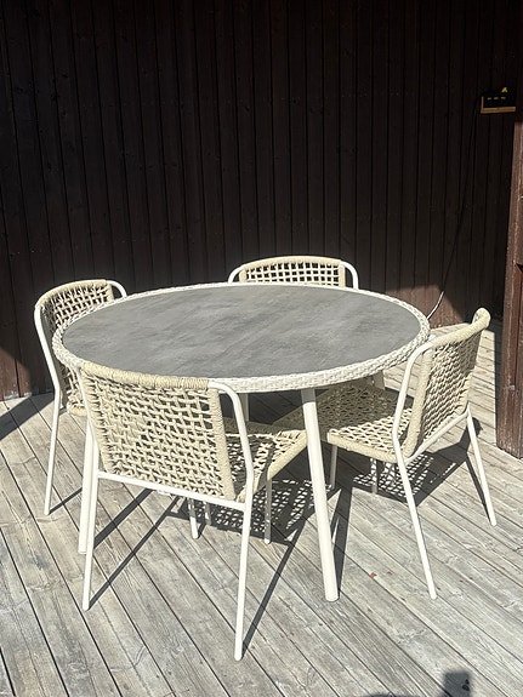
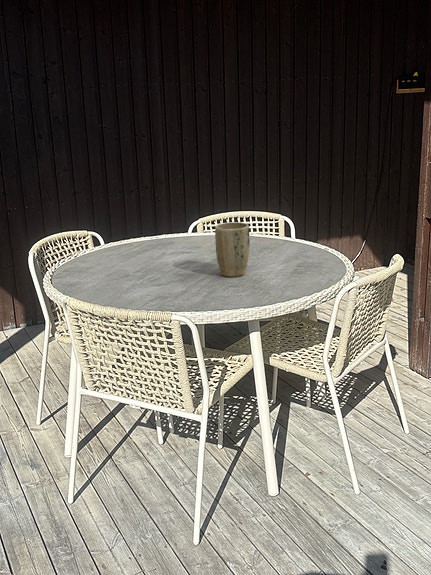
+ plant pot [214,221,251,278]
